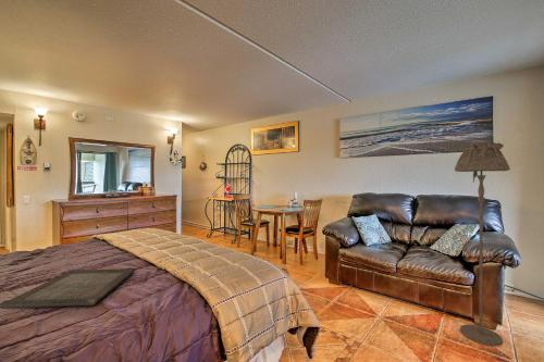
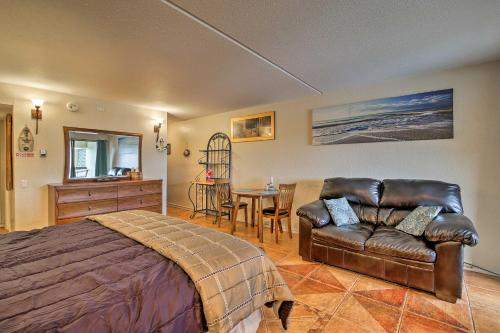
- floor lamp [454,141,511,347]
- serving tray [0,267,136,310]
